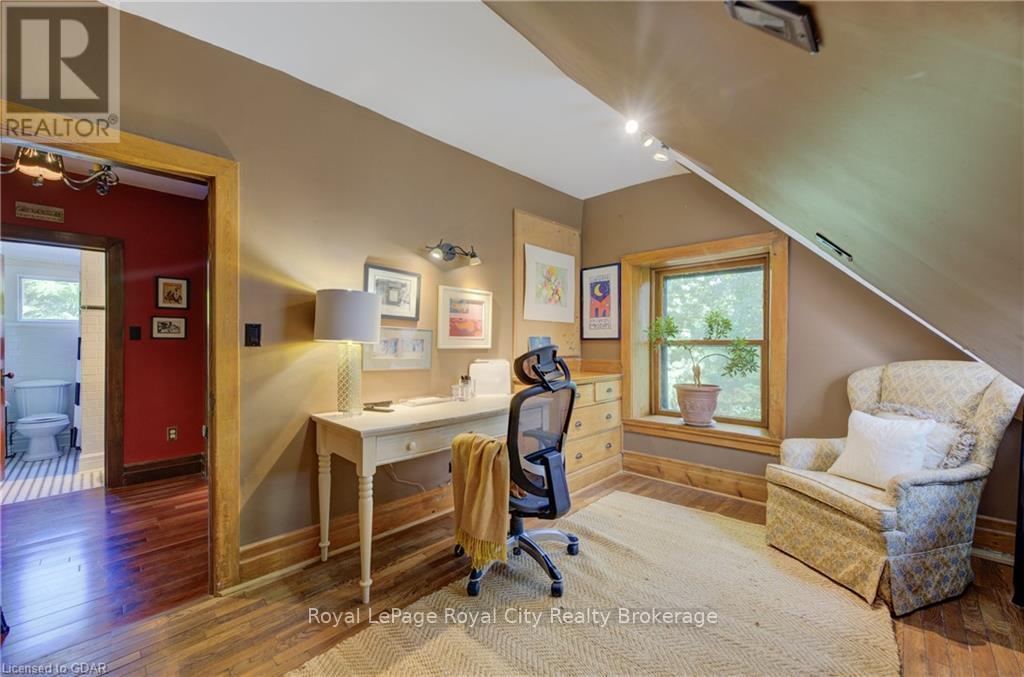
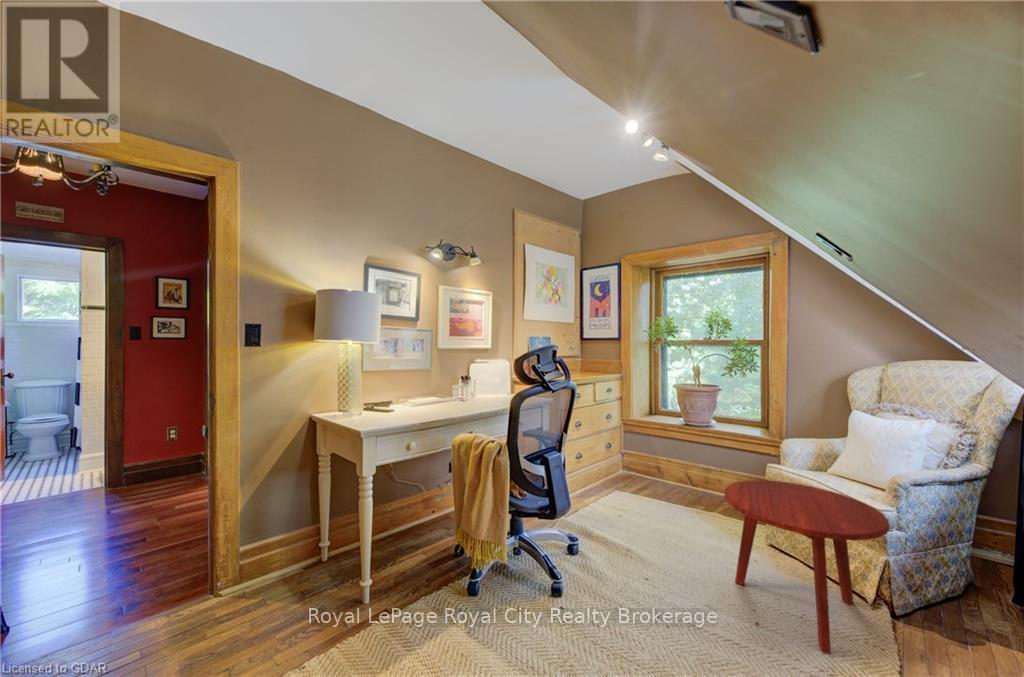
+ side table [723,479,890,655]
